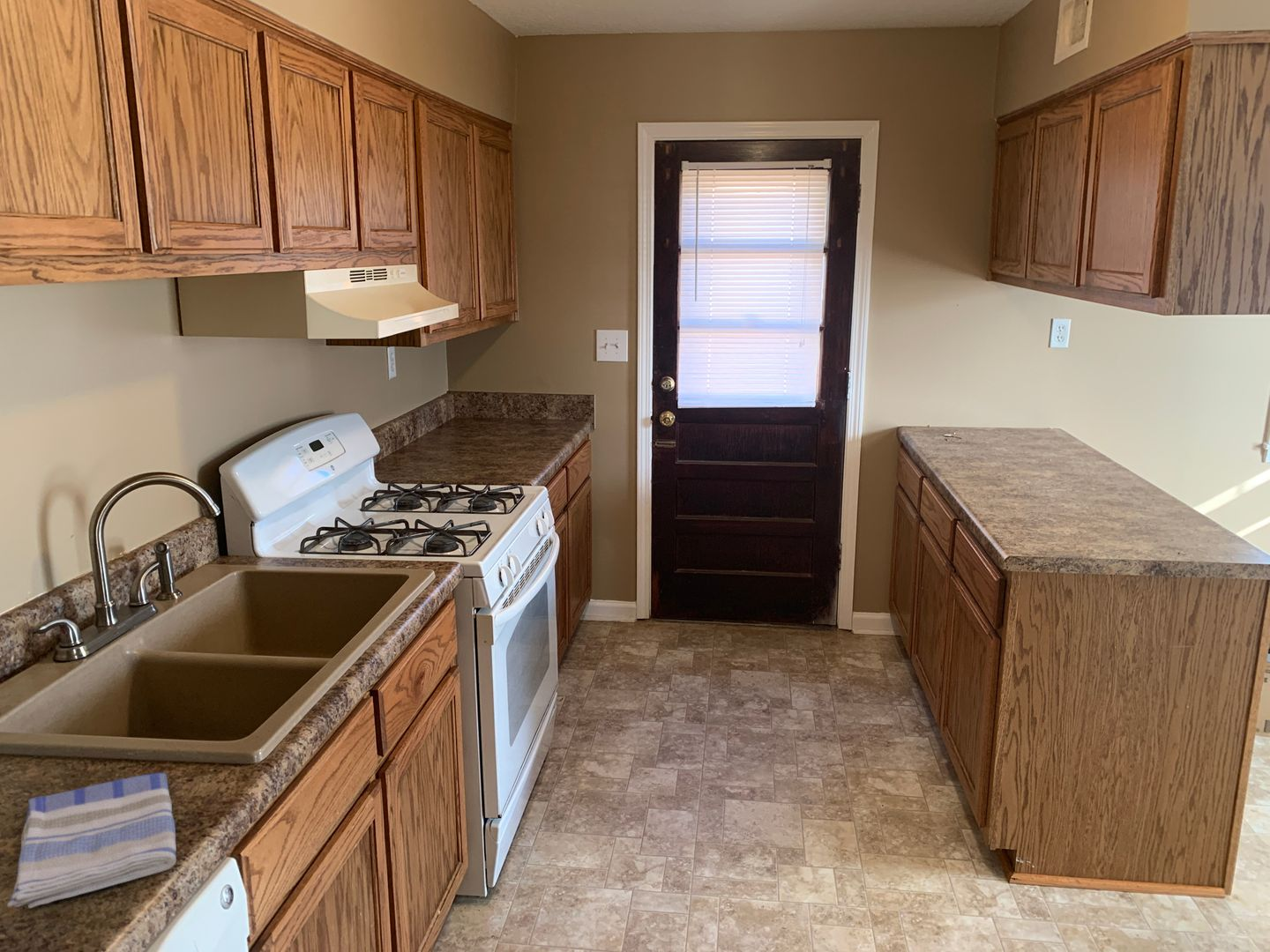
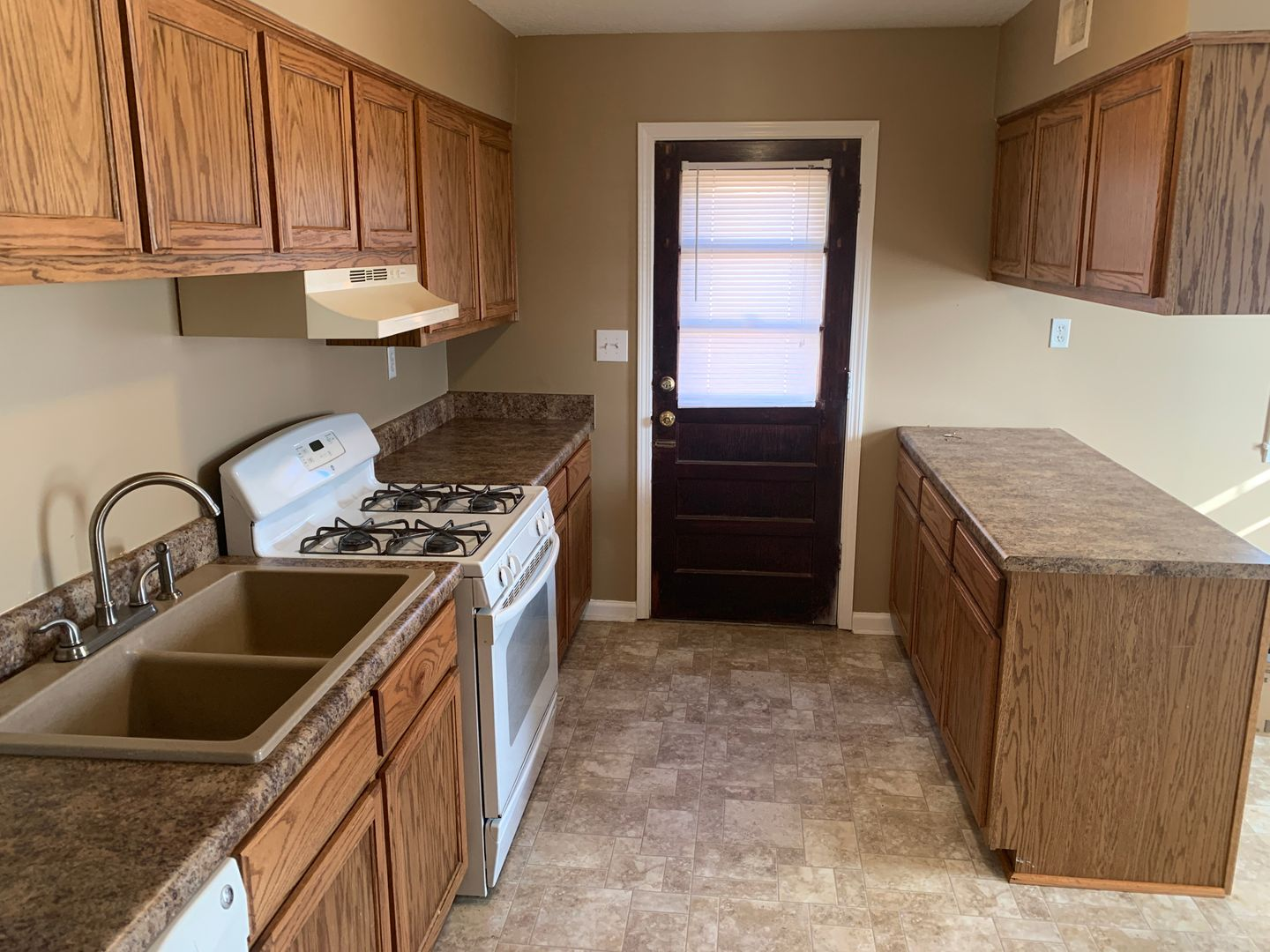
- dish towel [6,772,177,909]
